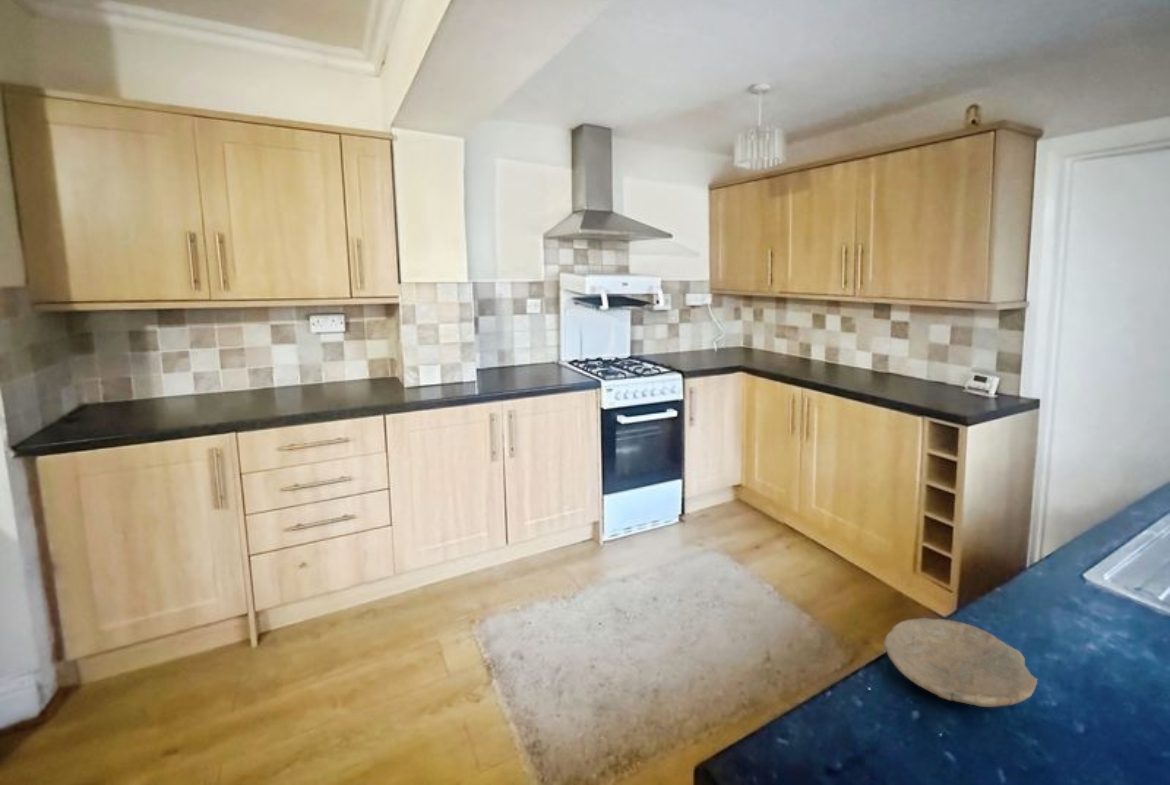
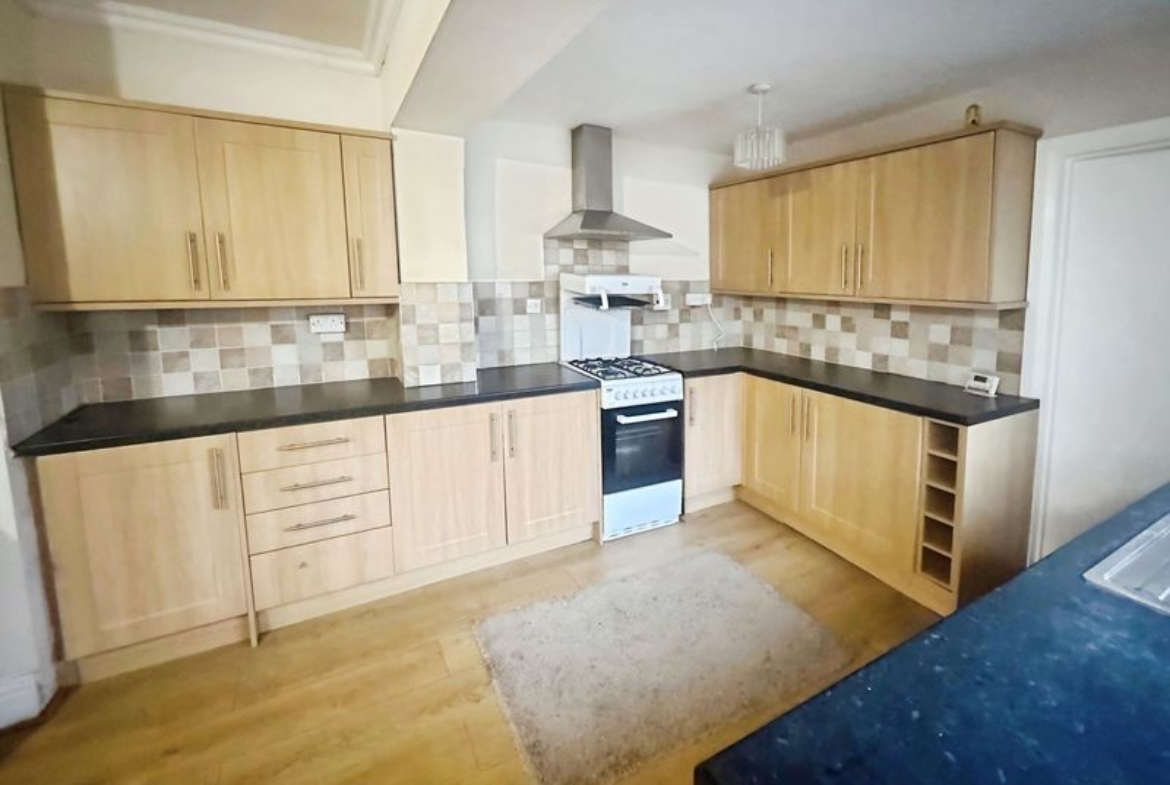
- bowl [883,617,1038,708]
